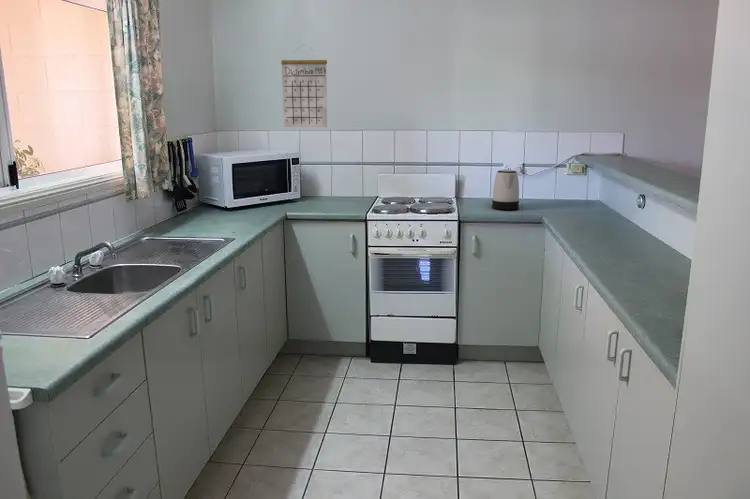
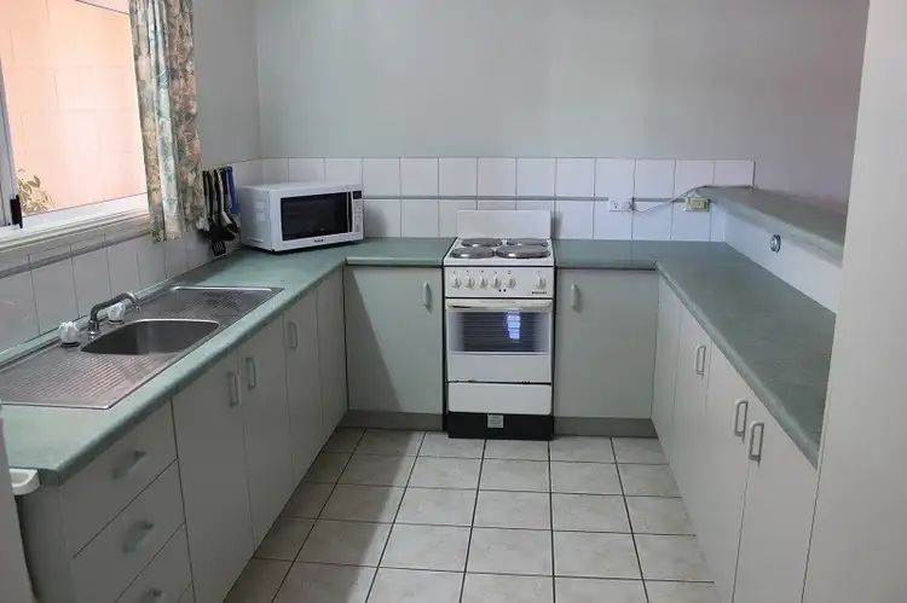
- calendar [280,43,328,128]
- kettle [491,168,520,211]
